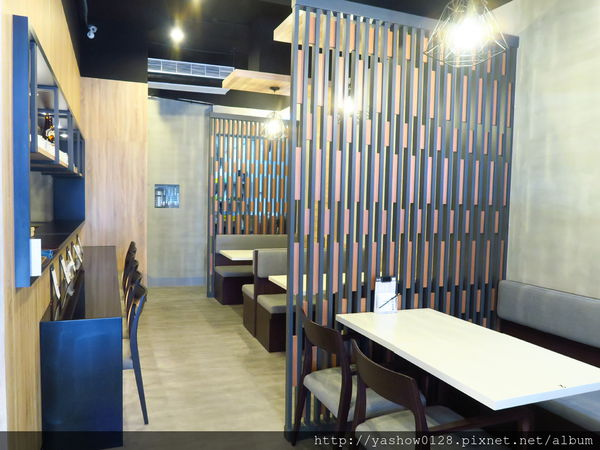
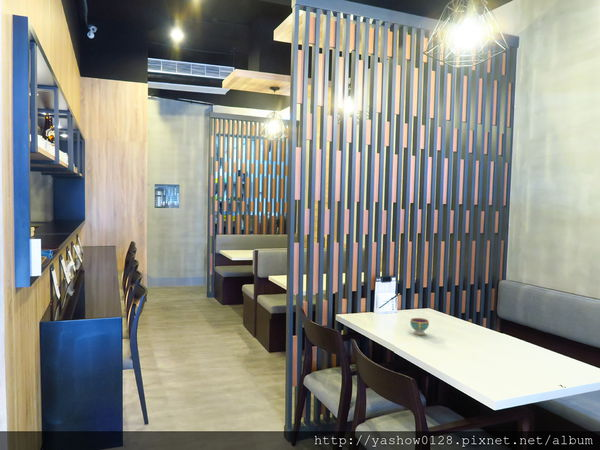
+ teacup [409,317,430,336]
